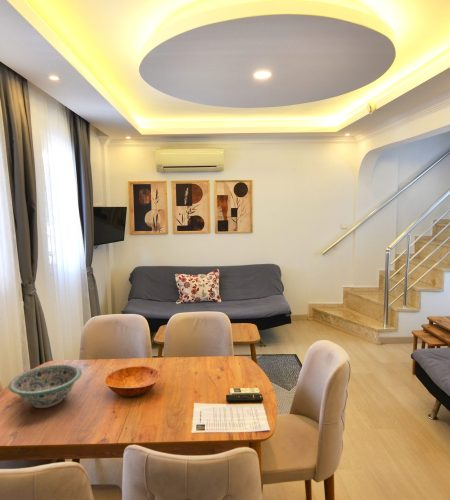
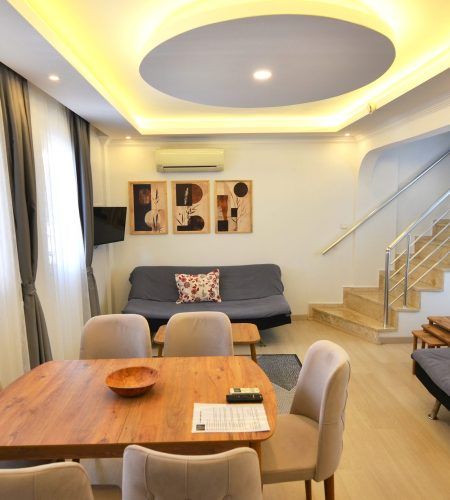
- decorative bowl [8,363,83,409]
